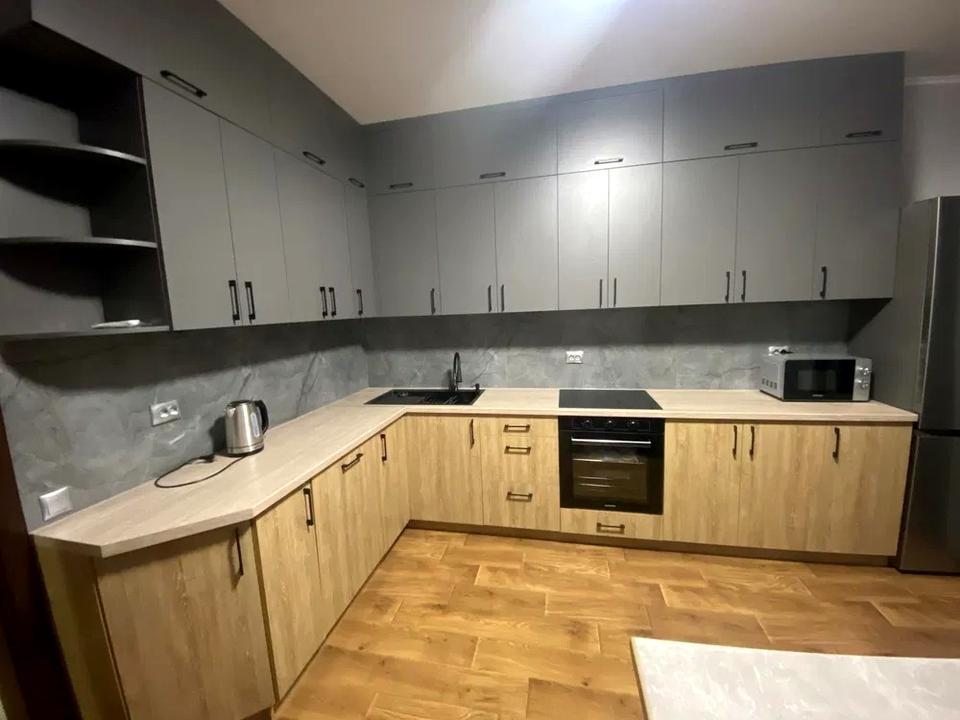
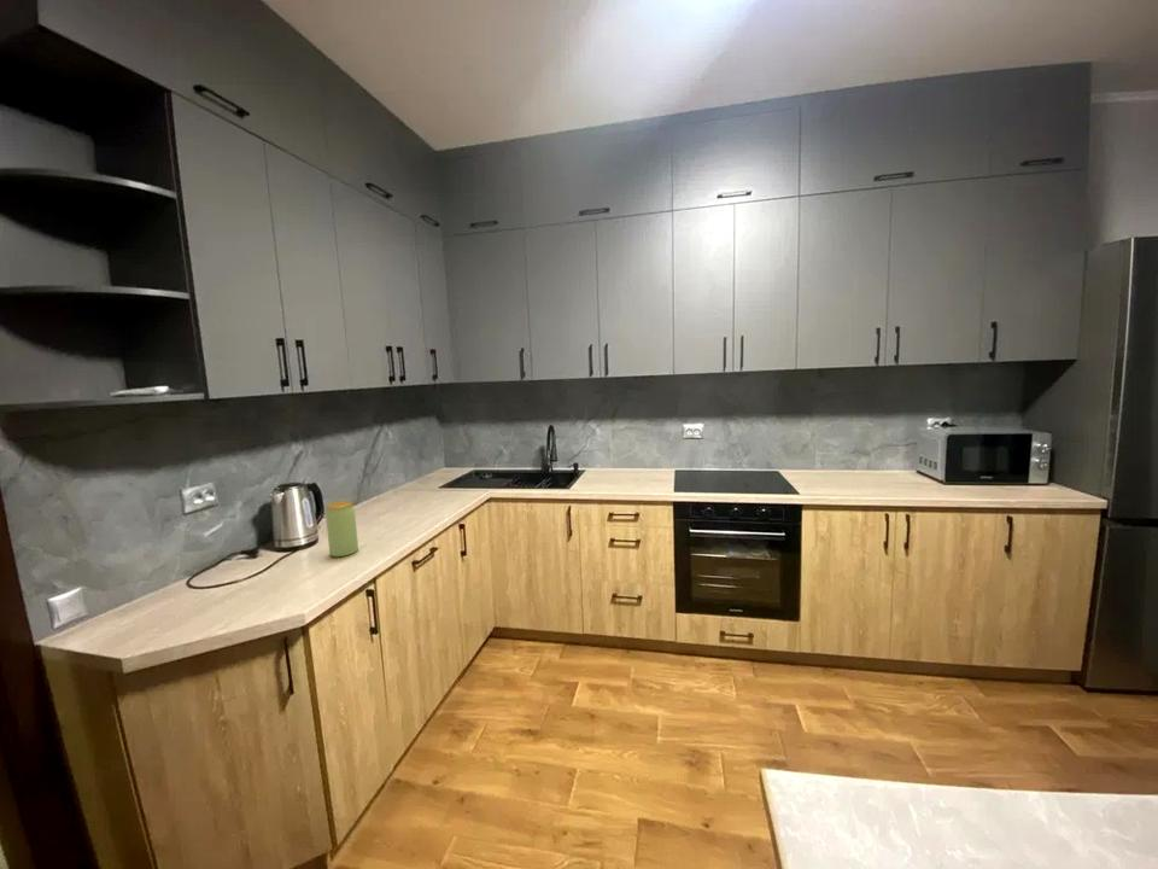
+ jar [324,500,359,558]
